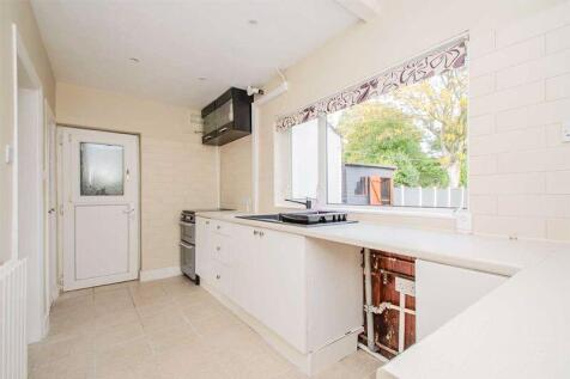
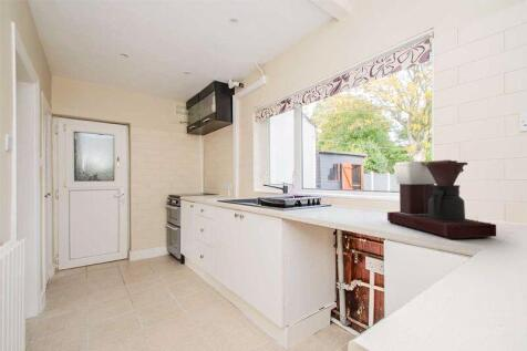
+ coffee maker [386,159,497,240]
